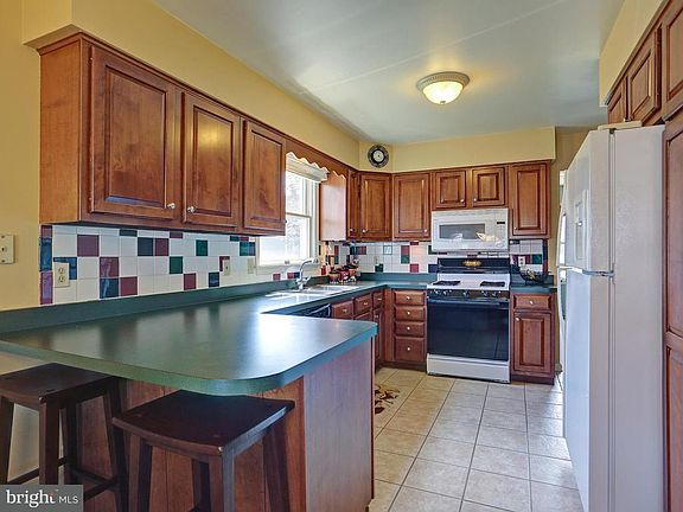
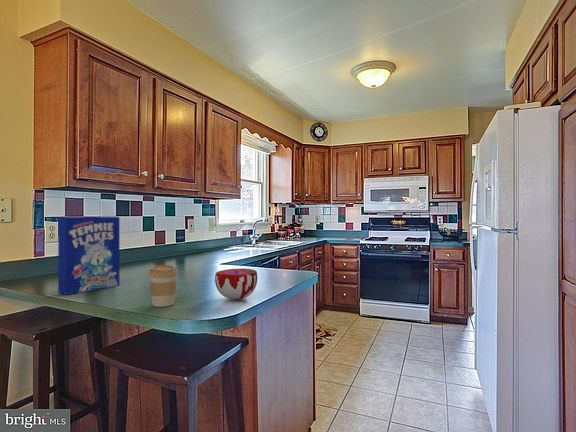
+ coffee cup [148,264,179,308]
+ decorative bowl [214,268,259,301]
+ cereal box [57,216,121,296]
